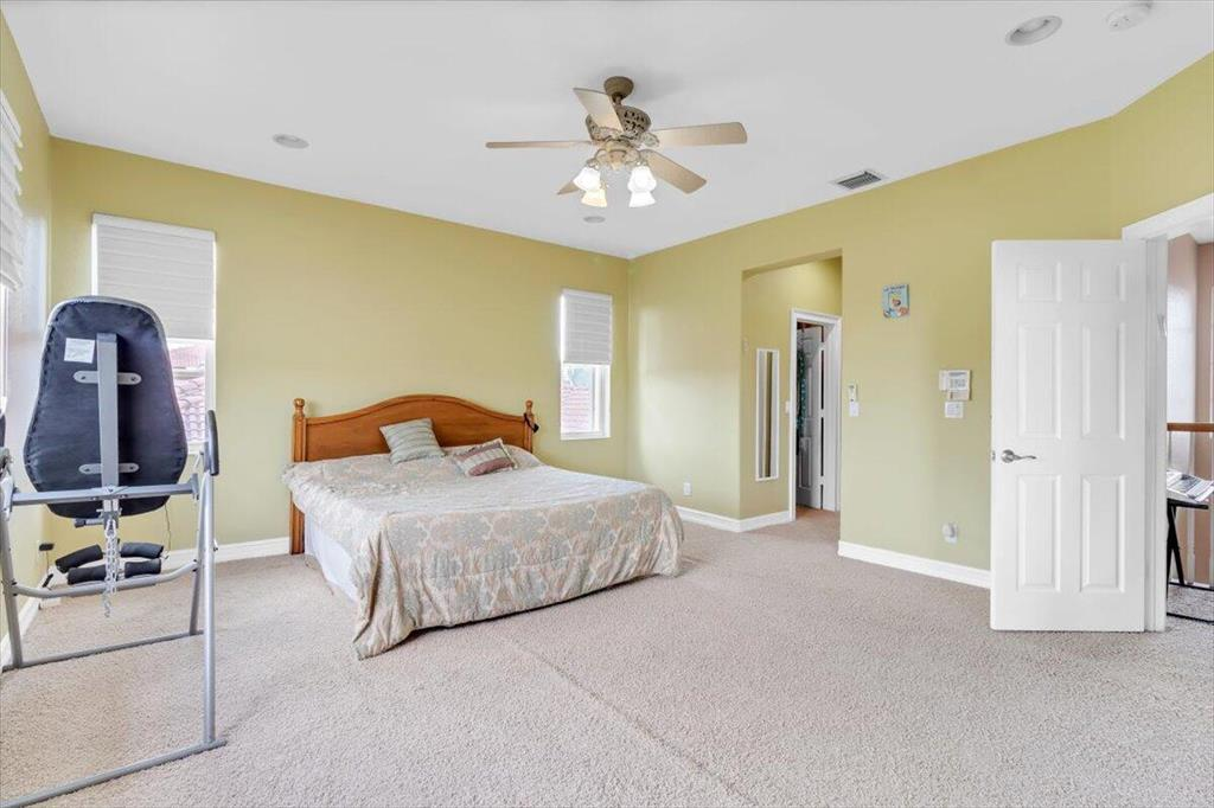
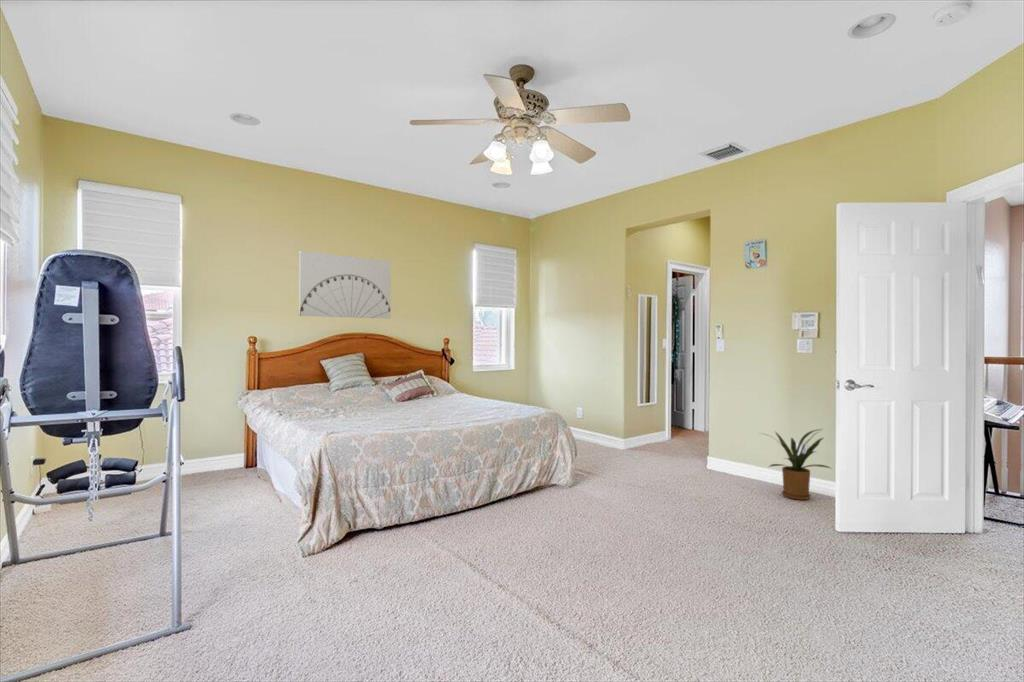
+ house plant [759,428,833,501]
+ wall art [298,250,391,320]
